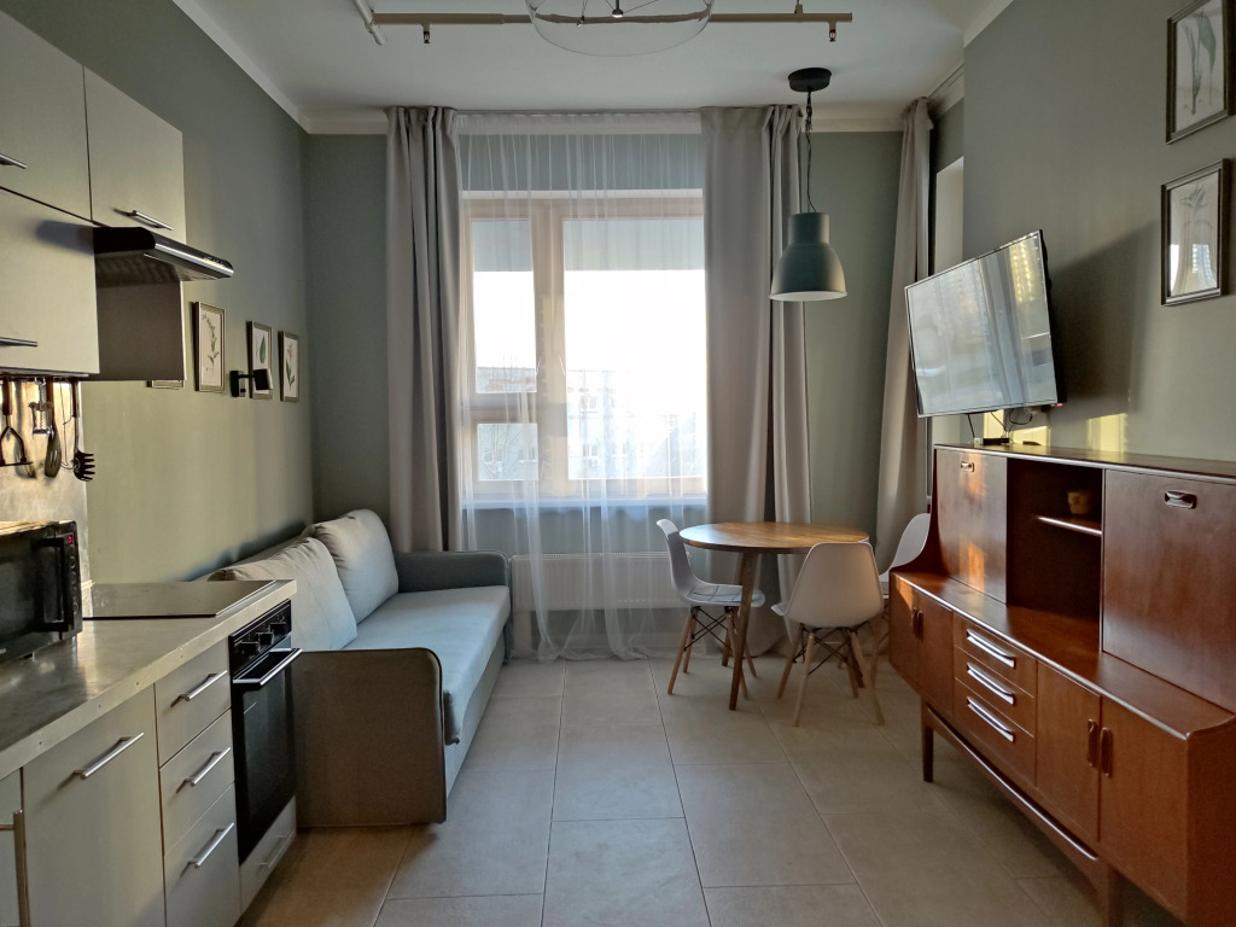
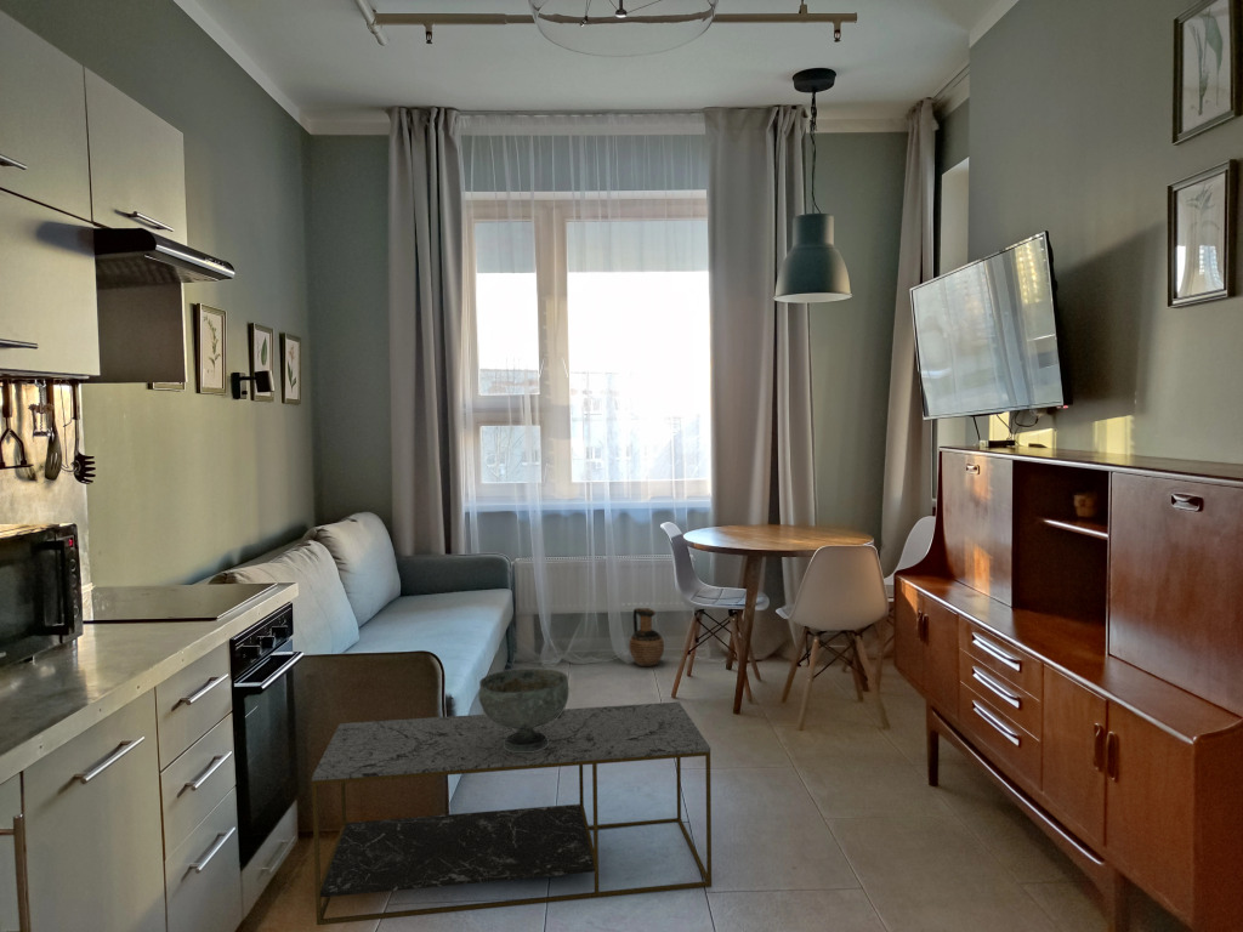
+ coffee table [311,701,713,926]
+ decorative bowl [478,667,571,752]
+ ceramic jug [628,607,665,667]
